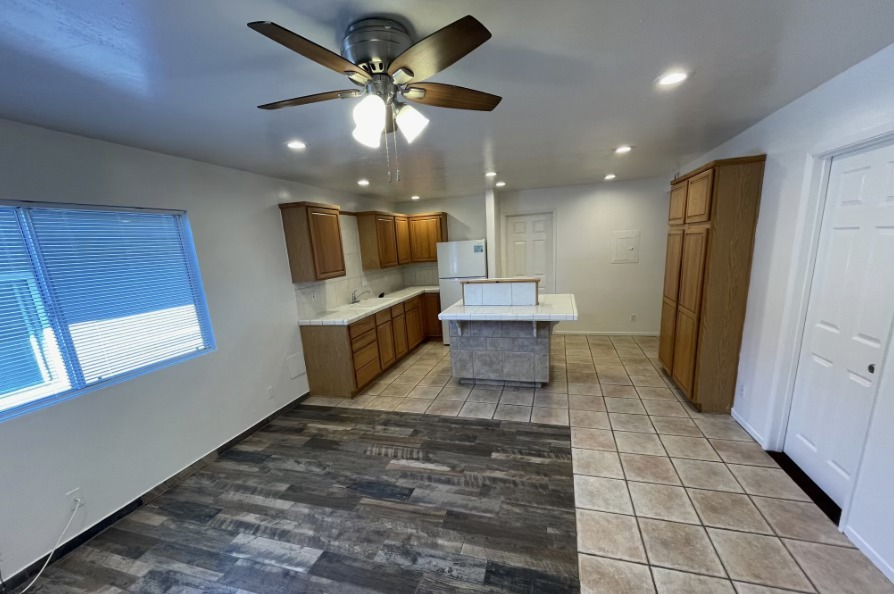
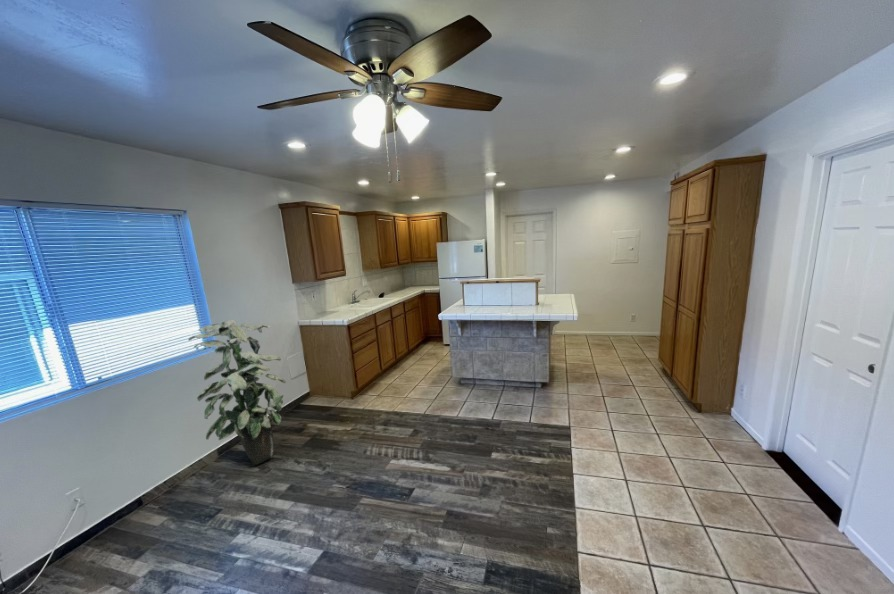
+ indoor plant [187,319,287,466]
